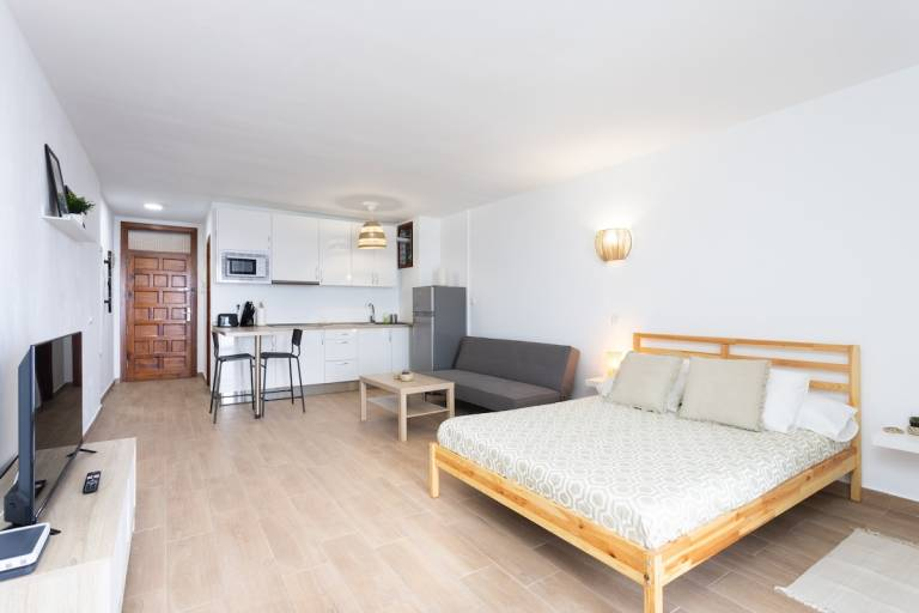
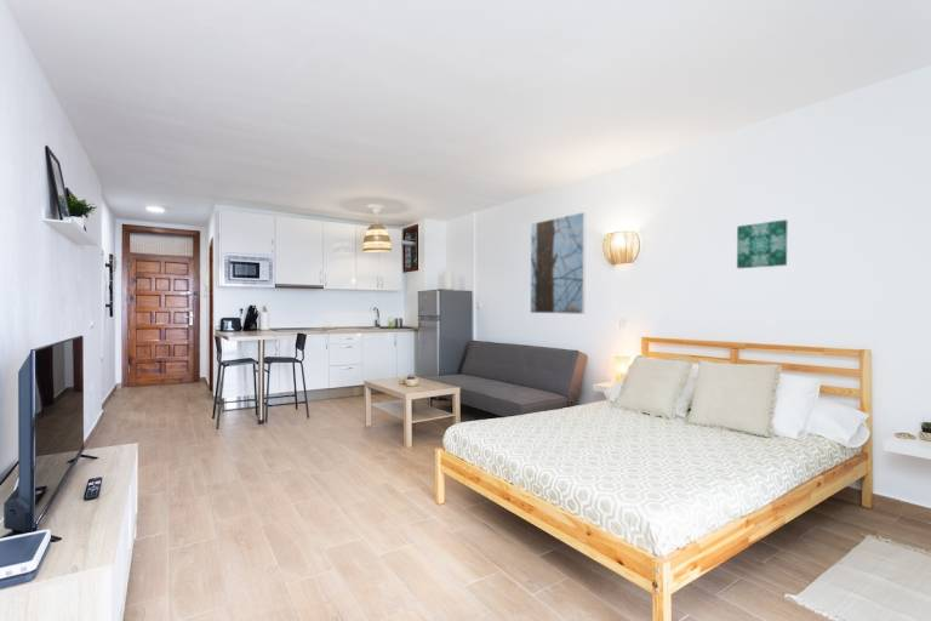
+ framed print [530,211,587,315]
+ wall art [736,218,788,269]
